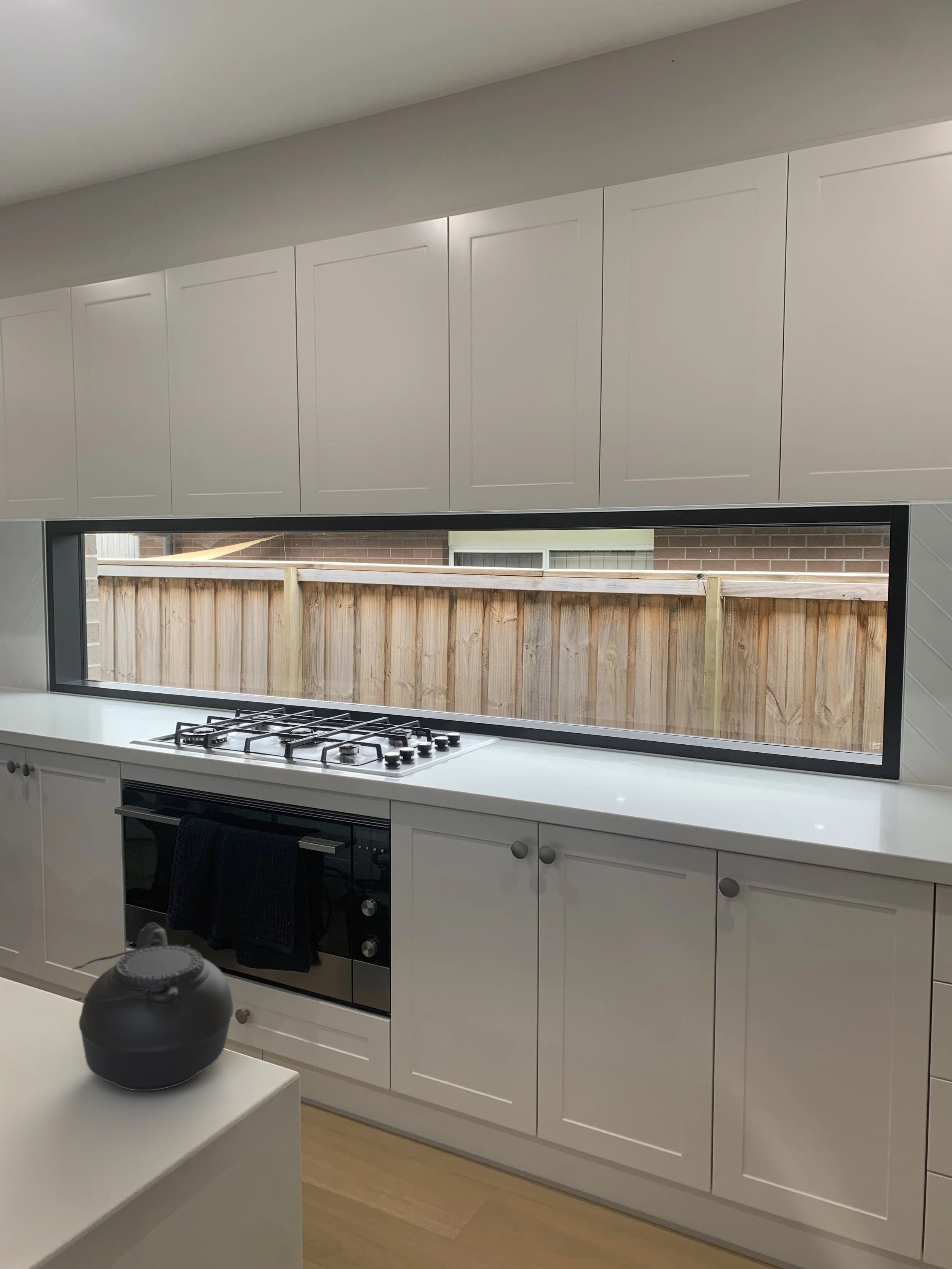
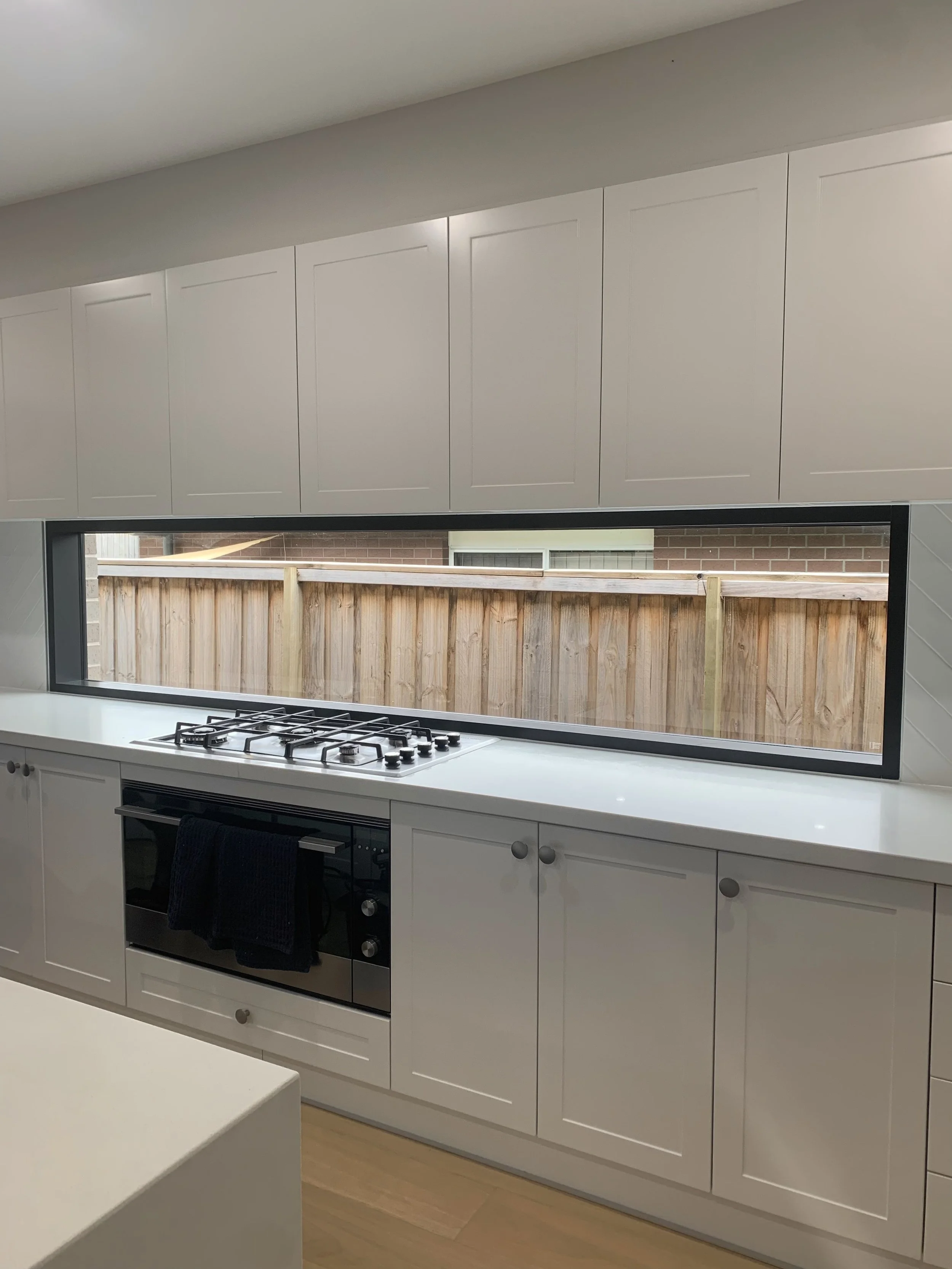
- teapot [69,922,234,1091]
